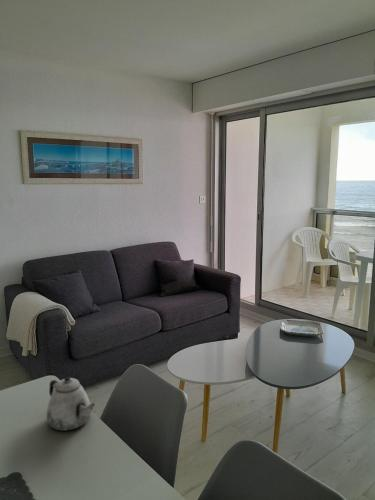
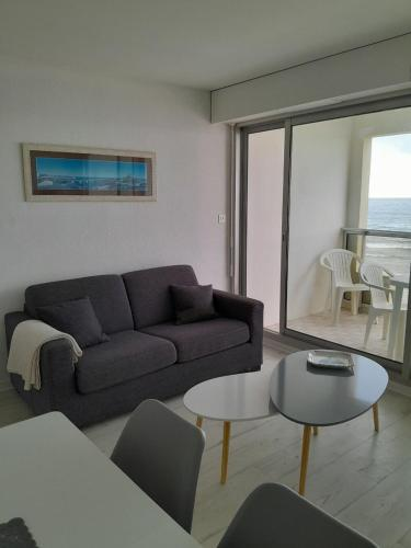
- teapot [46,376,96,432]
